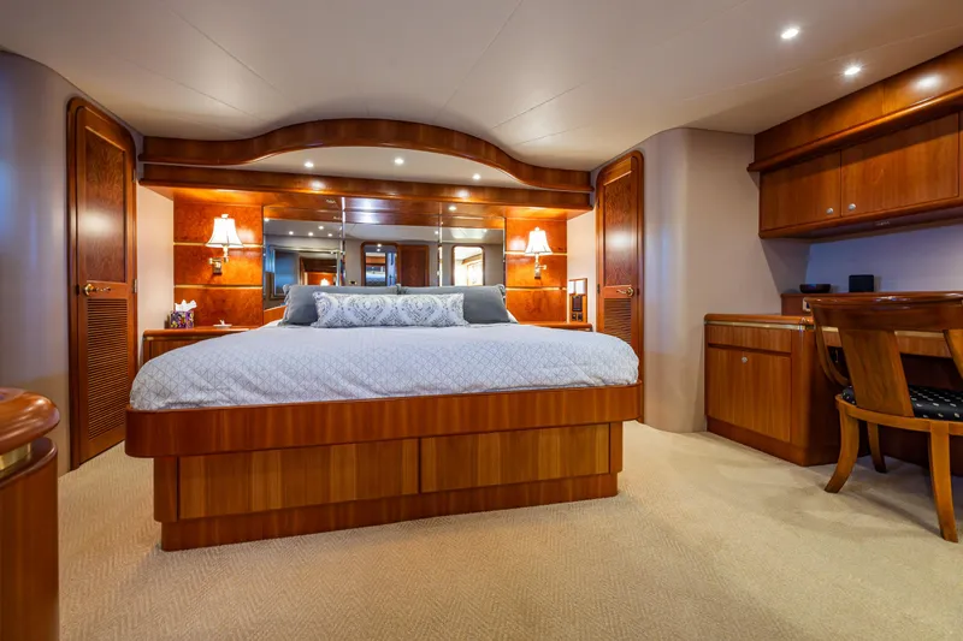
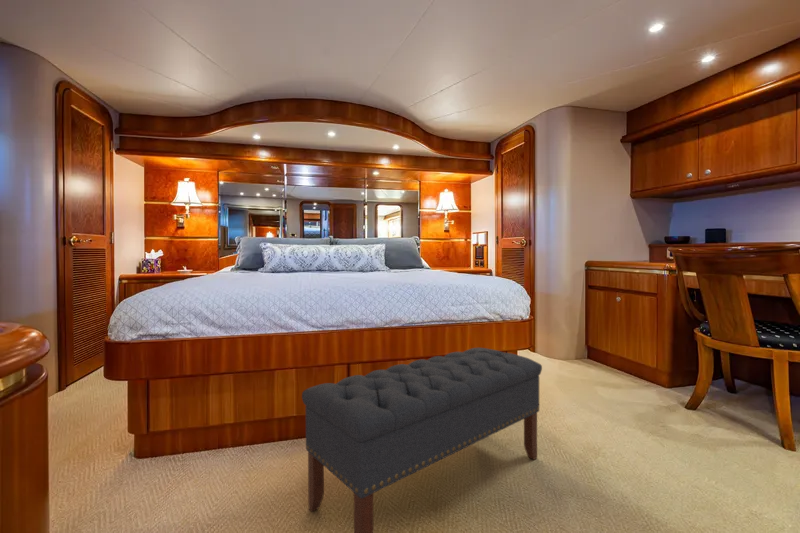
+ bench [301,347,543,533]
